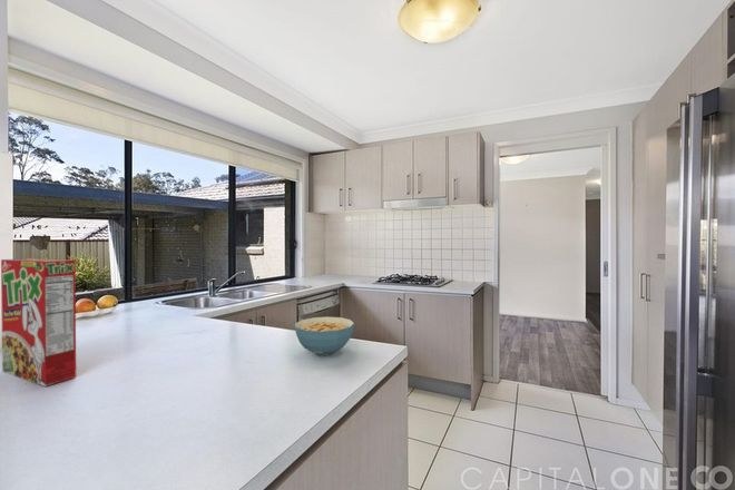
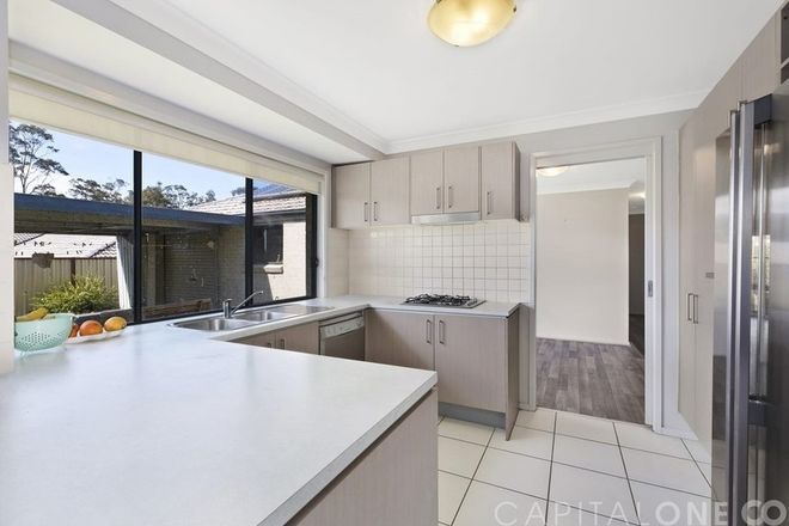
- cereal box [0,257,77,388]
- cereal bowl [293,316,355,356]
